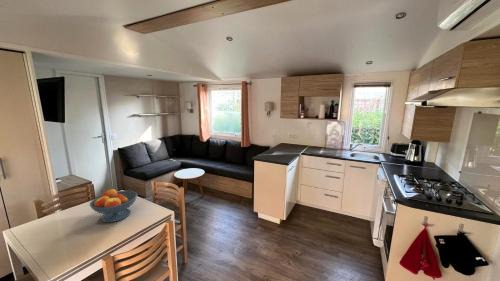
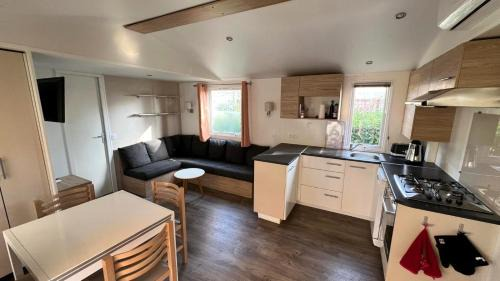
- fruit bowl [89,188,138,223]
